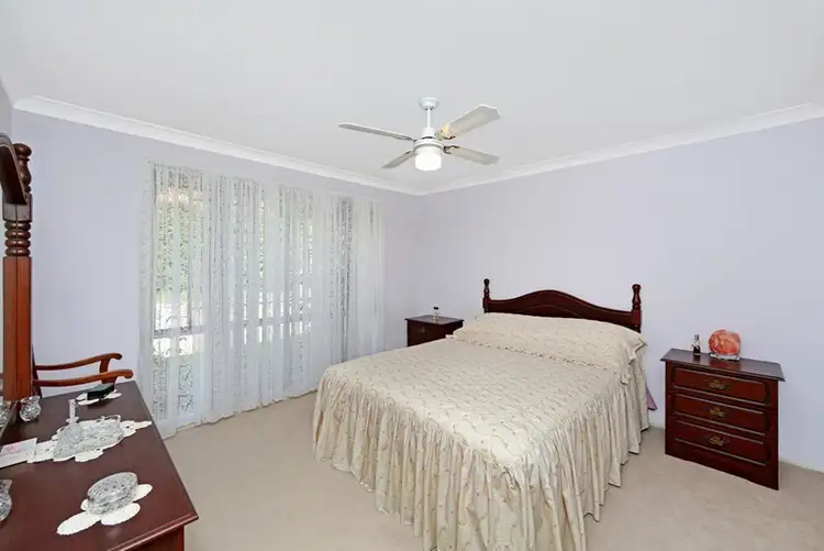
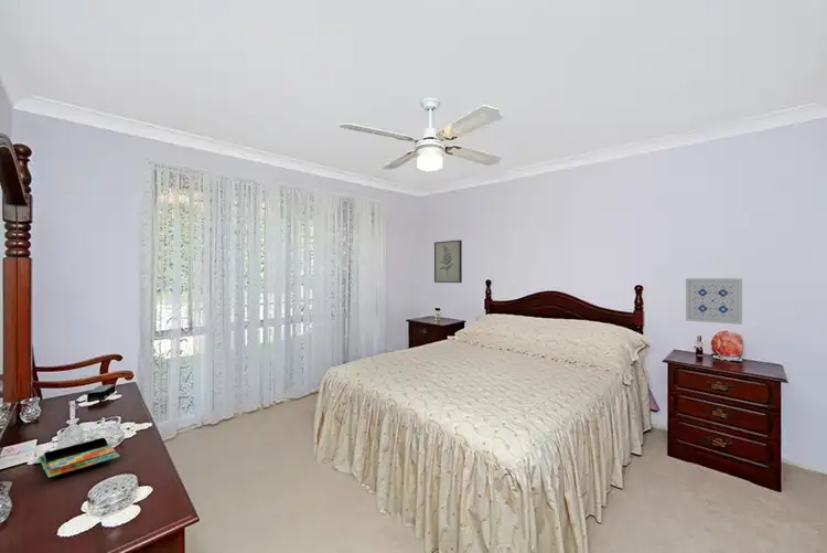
+ book [37,437,120,479]
+ wall art [685,277,743,326]
+ wall art [433,238,463,284]
